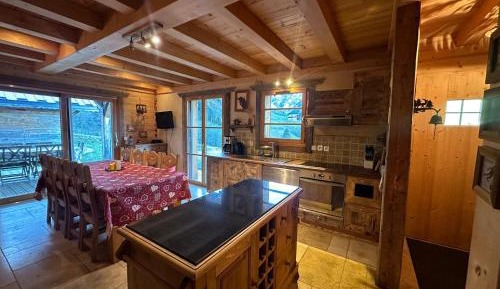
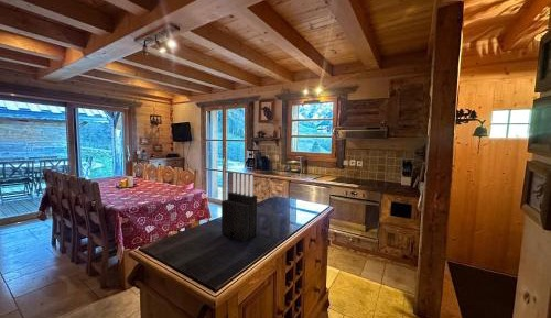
+ knife block [220,172,258,242]
